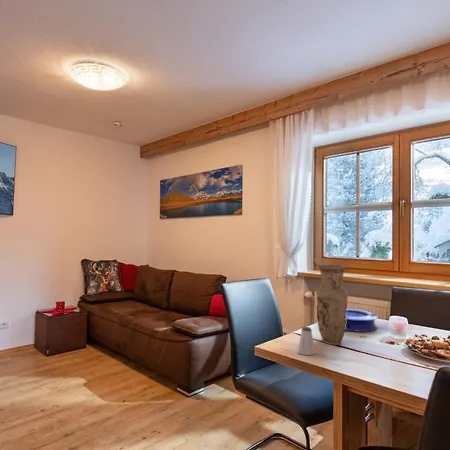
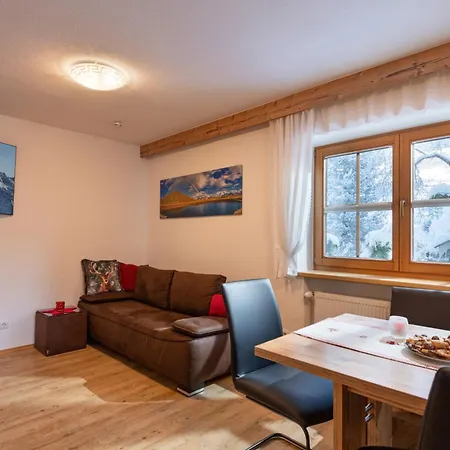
- plate [345,308,379,333]
- saltshaker [297,326,316,356]
- vase [315,264,349,346]
